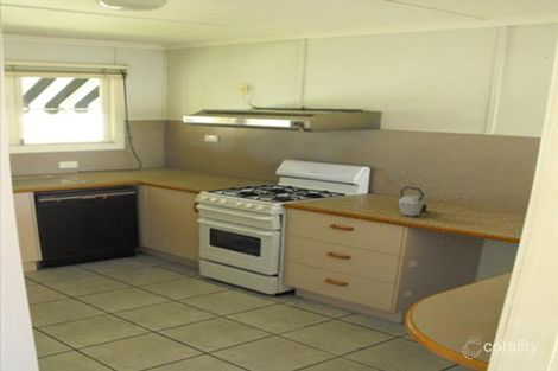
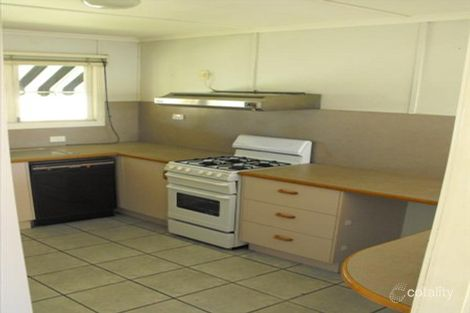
- kettle [398,185,427,218]
